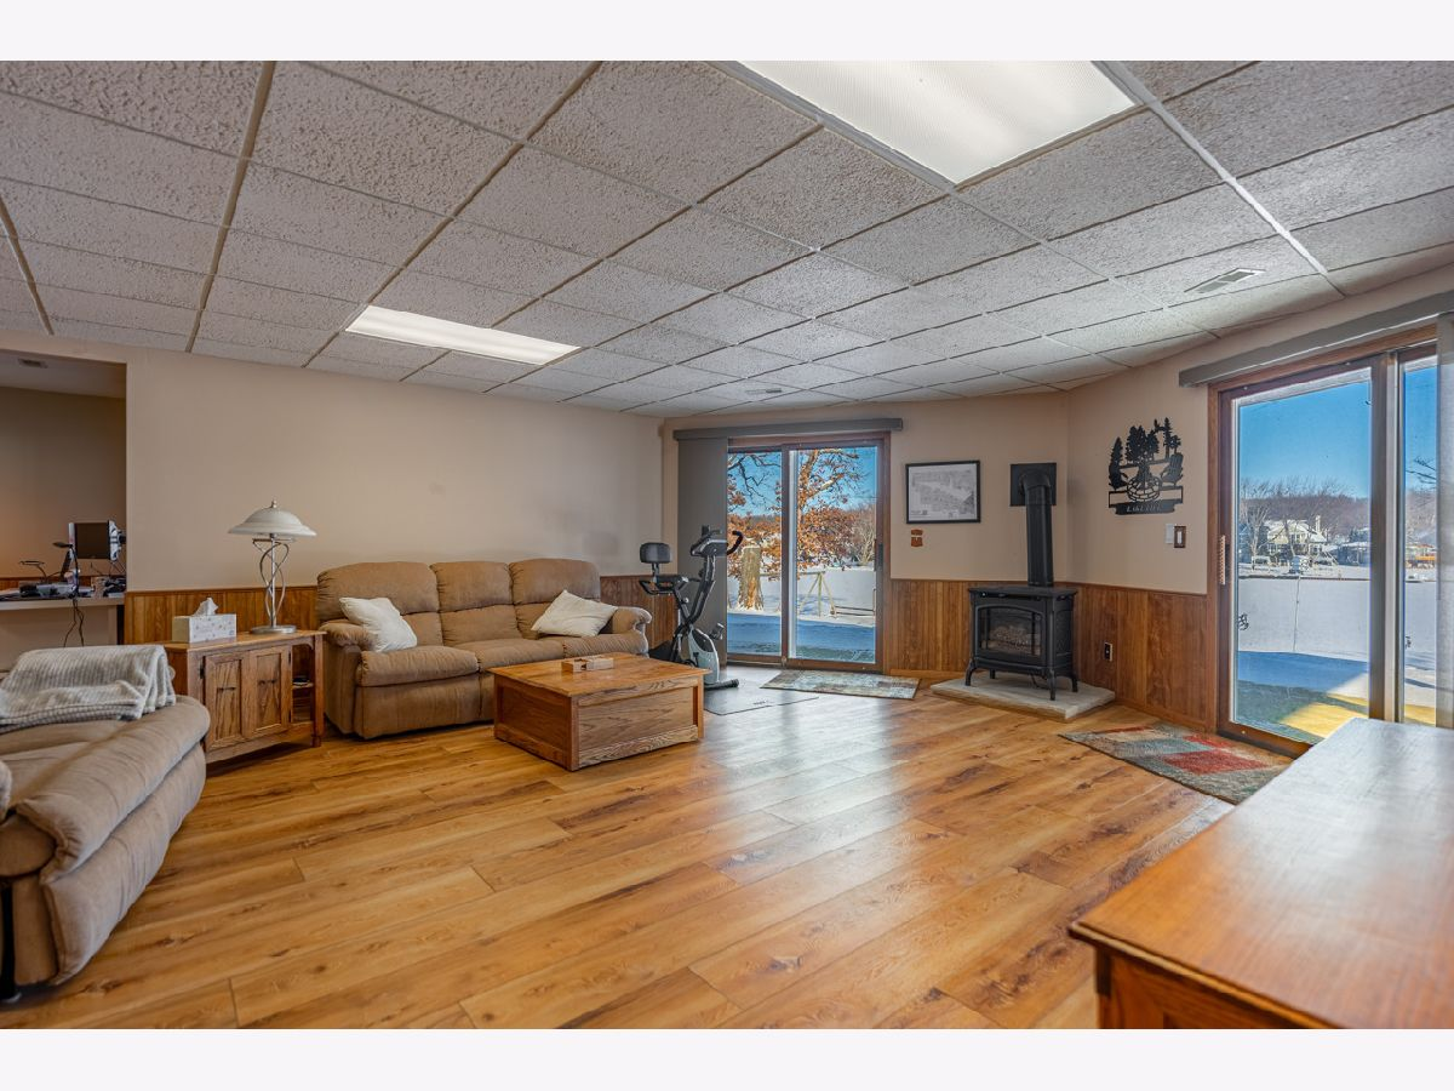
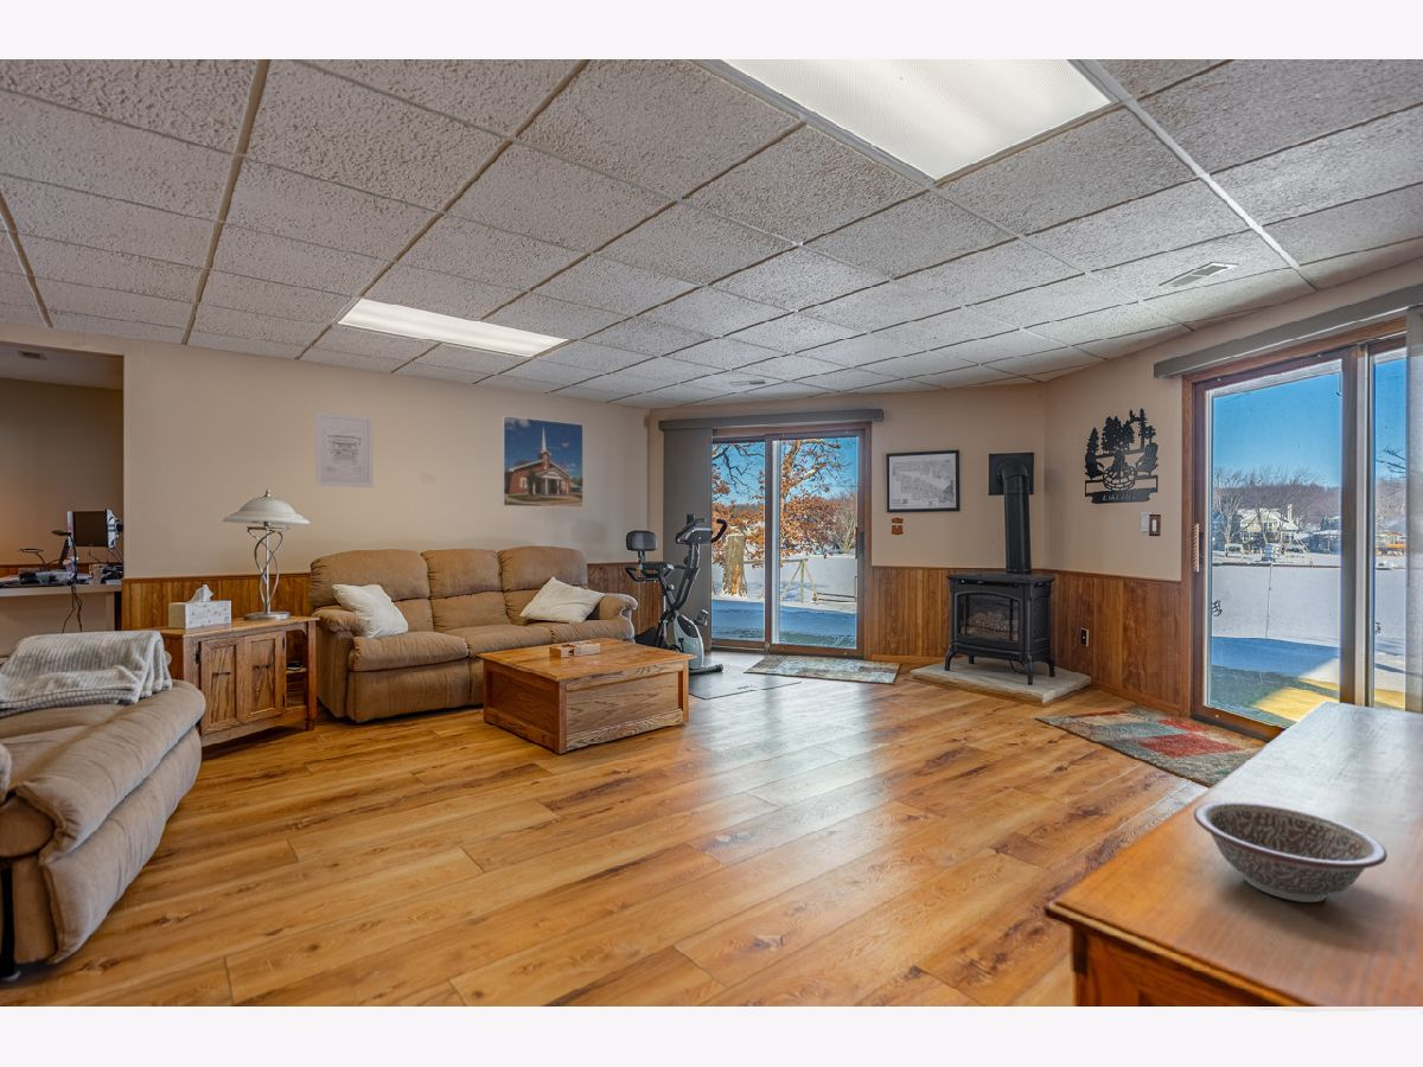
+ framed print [500,415,585,509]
+ wall art [314,410,375,488]
+ decorative bowl [1193,800,1389,903]
